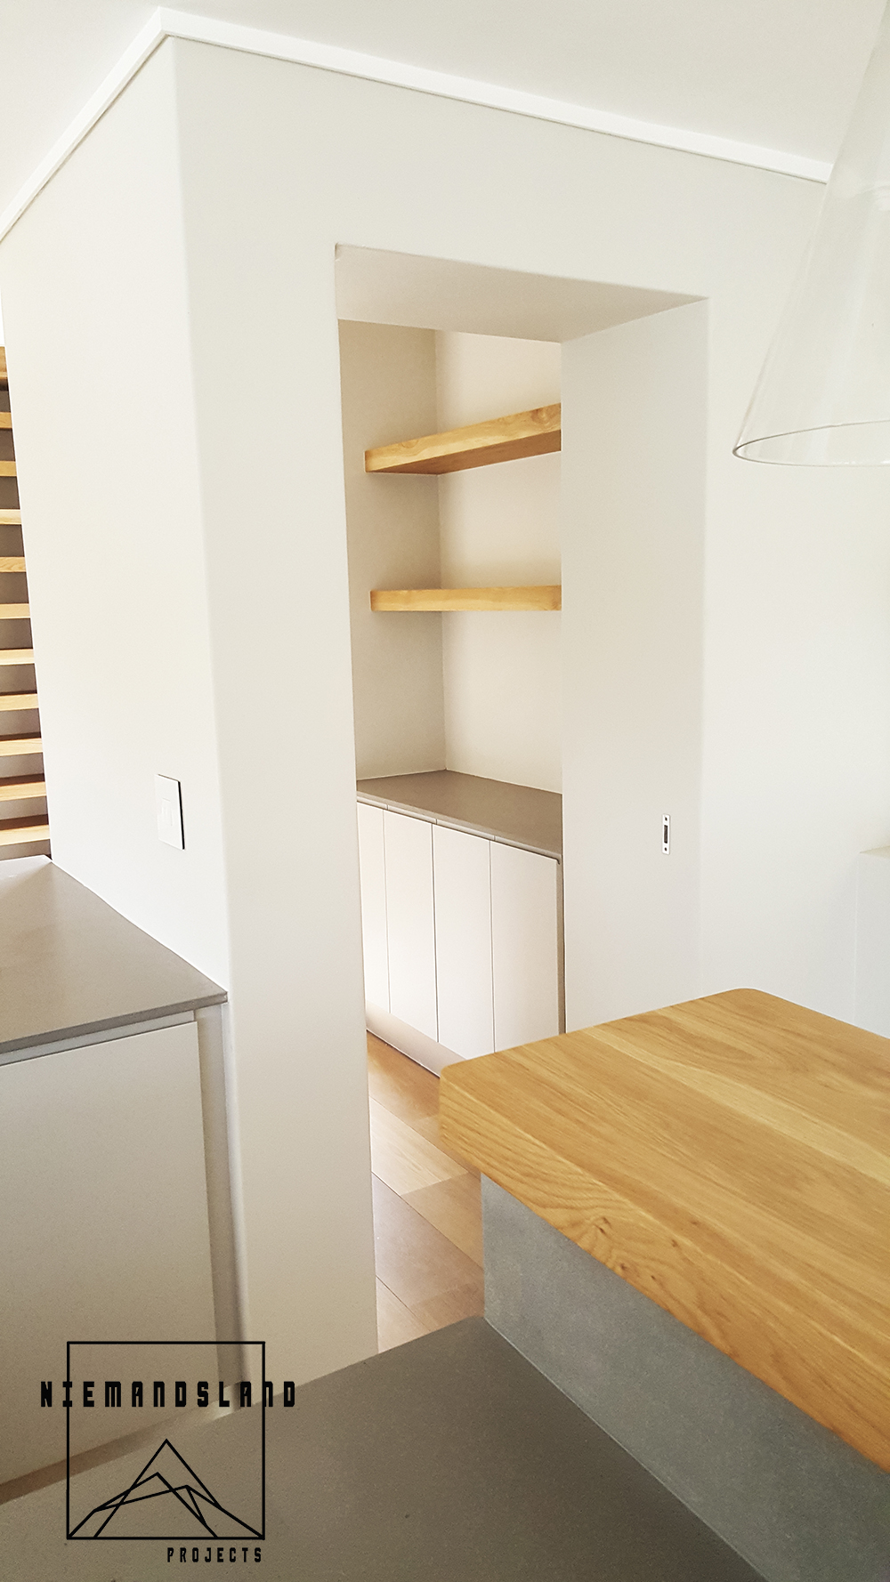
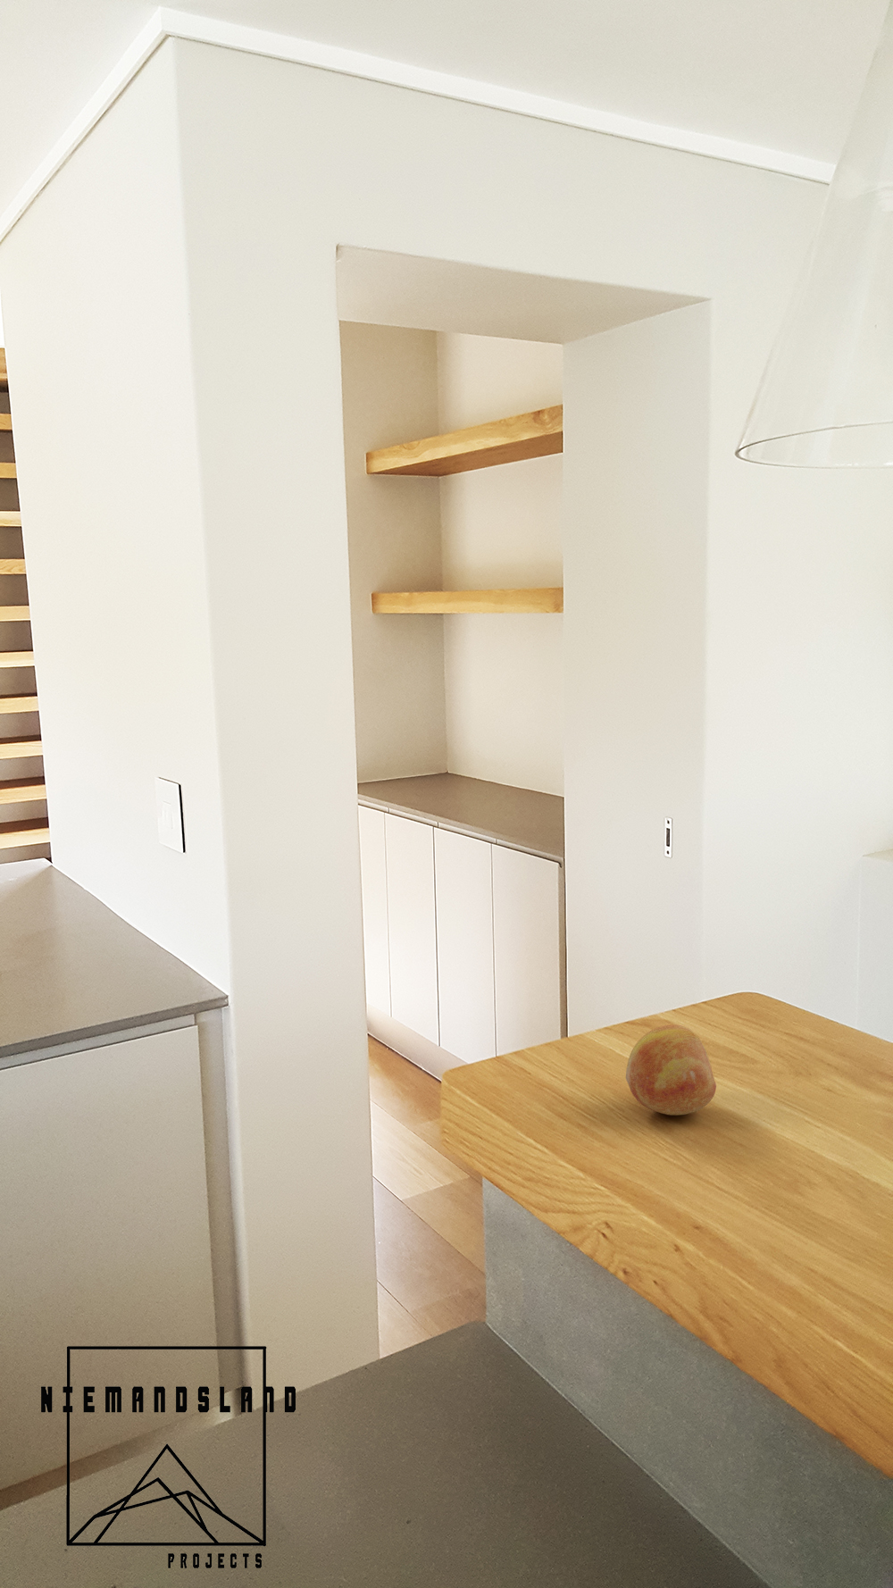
+ fruit [625,1023,717,1117]
